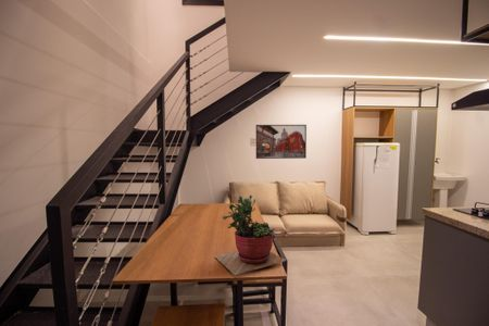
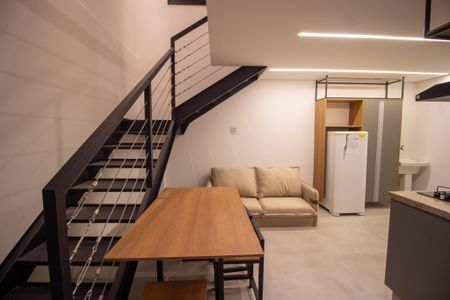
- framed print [255,124,308,160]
- succulent plant [214,195,287,276]
